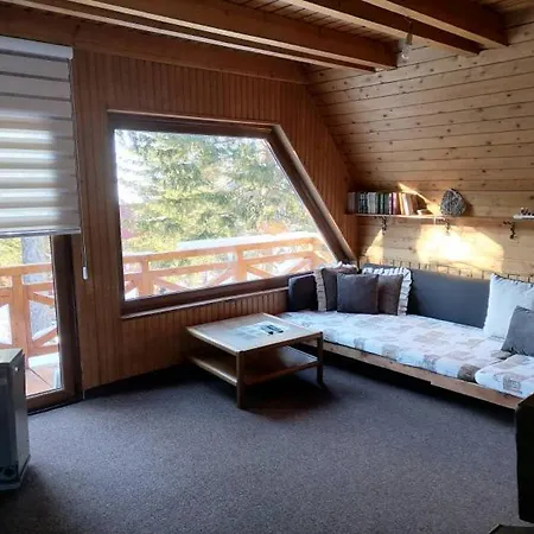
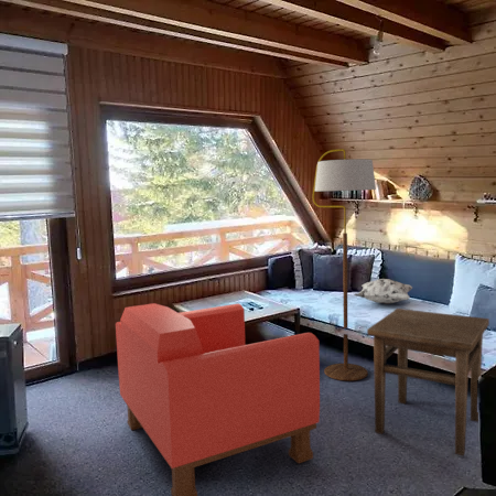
+ side table [366,308,490,456]
+ armchair [115,302,321,496]
+ decorative pillow [353,278,413,305]
+ floor lamp [311,148,377,381]
